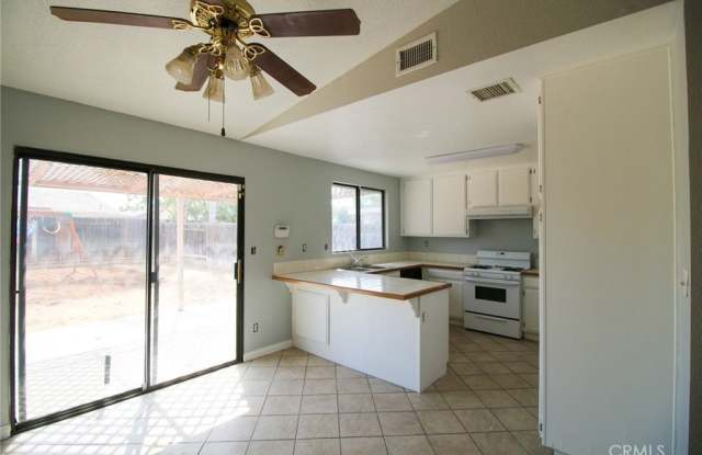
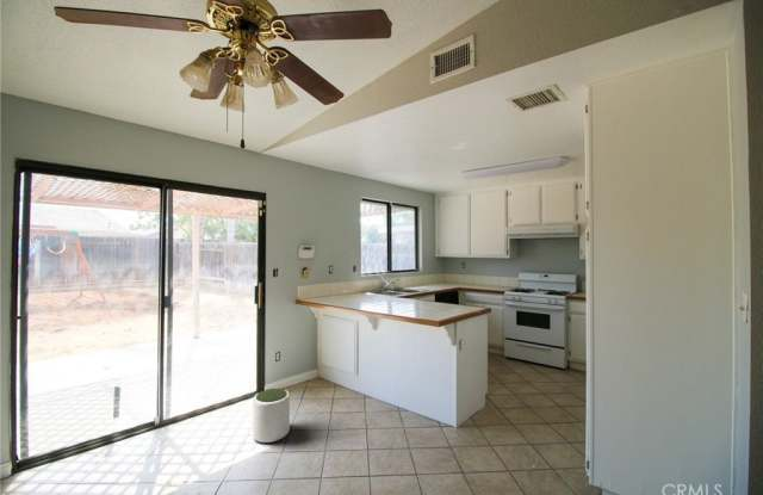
+ plant pot [252,388,291,444]
